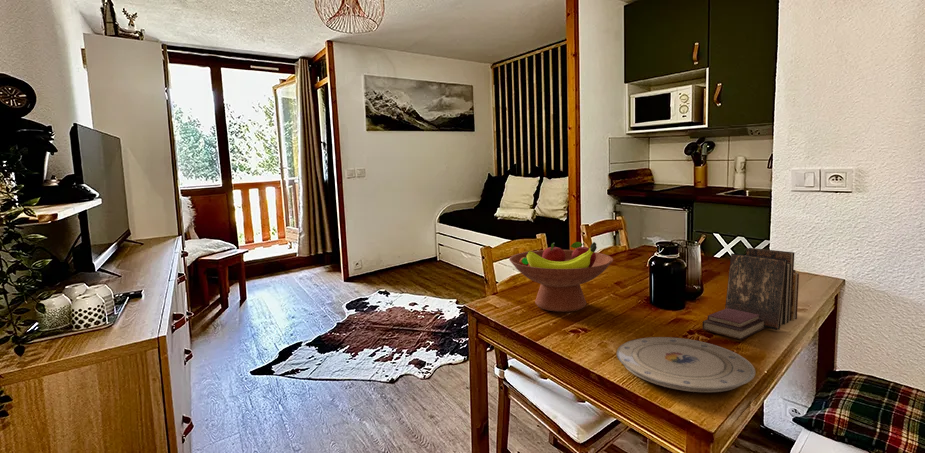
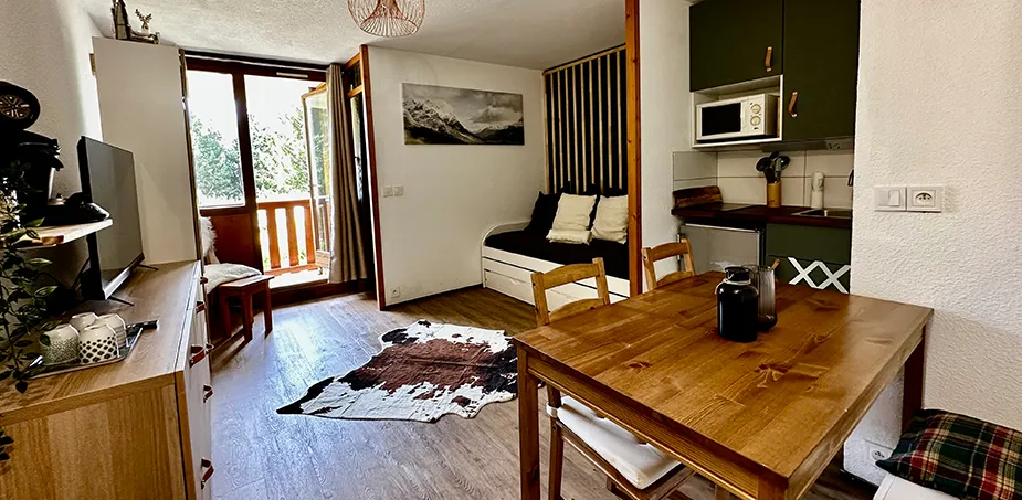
- book [702,247,800,341]
- plate [615,336,756,393]
- fruit bowl [508,241,614,313]
